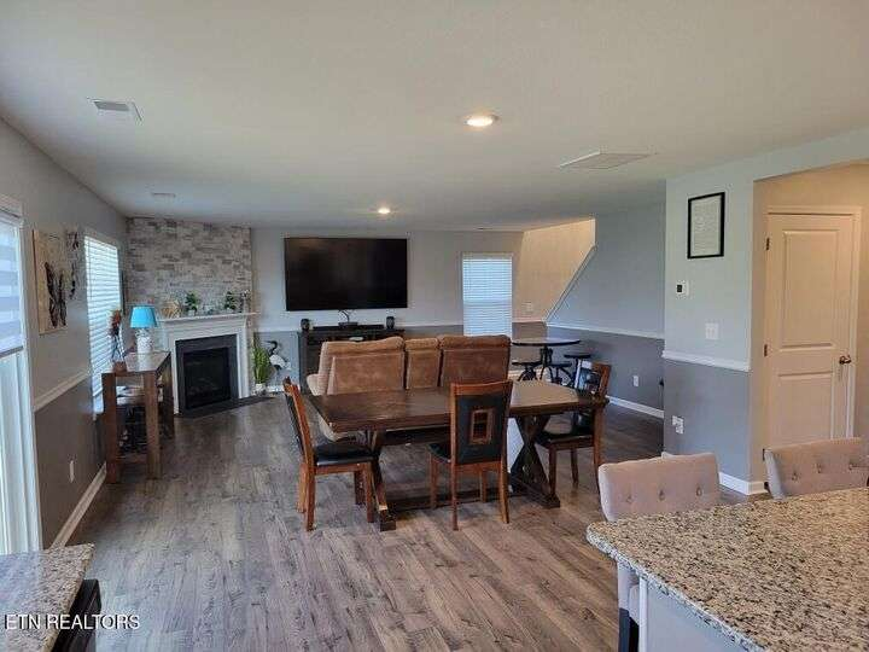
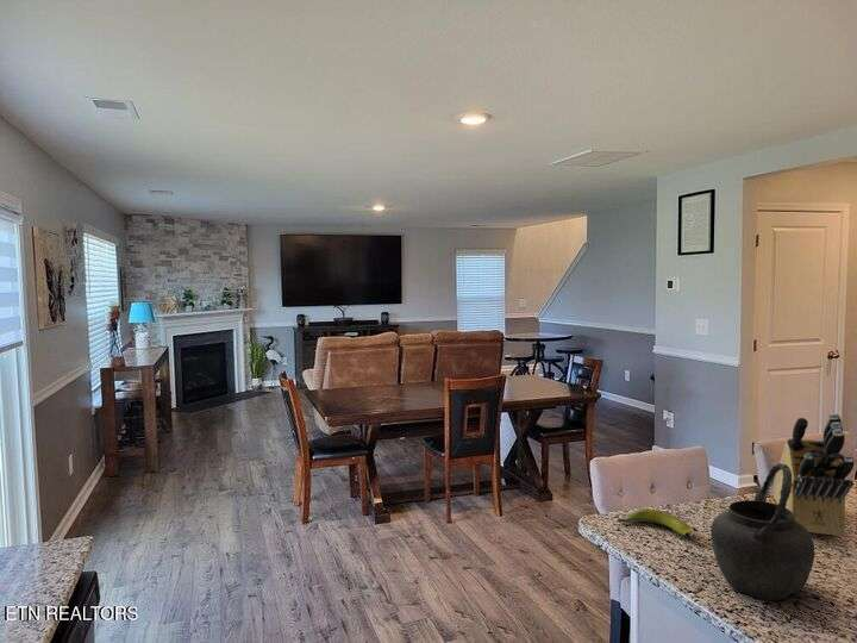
+ kettle [709,463,815,601]
+ knife block [771,412,856,537]
+ banana [617,507,692,538]
